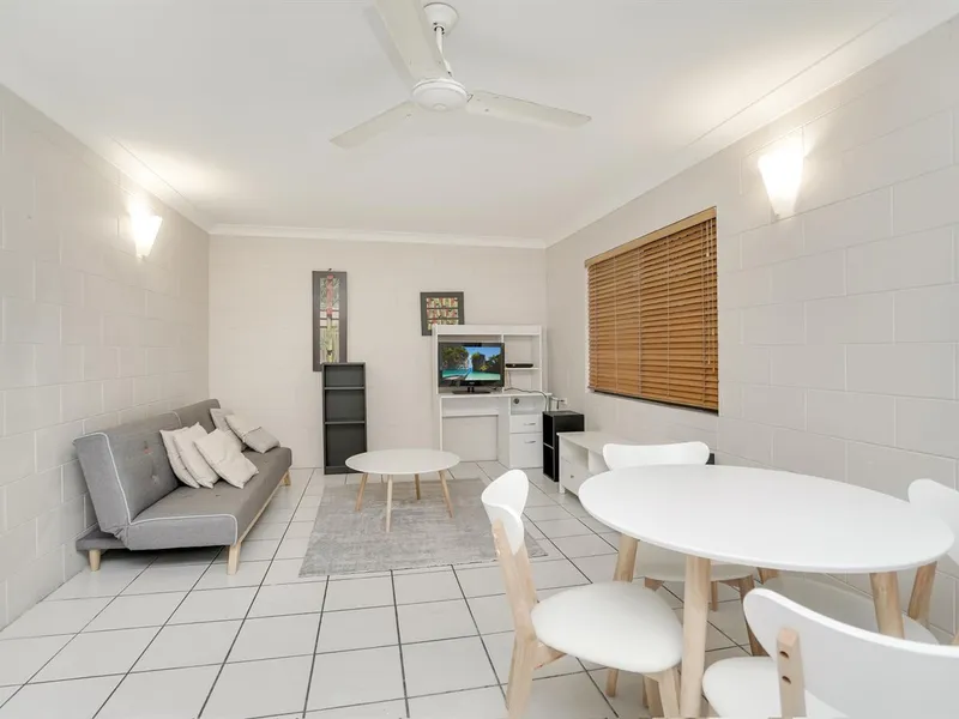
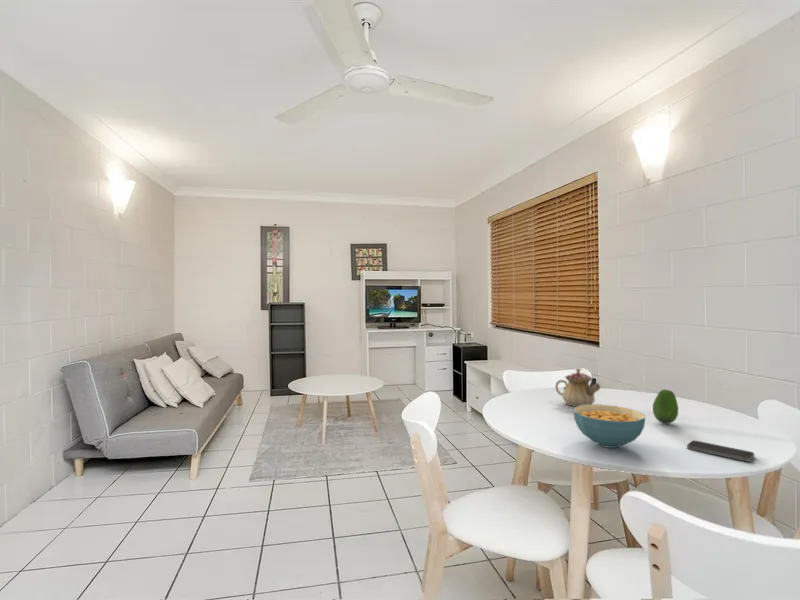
+ cereal bowl [572,404,646,449]
+ smartphone [686,439,755,462]
+ fruit [652,388,679,425]
+ teapot [554,367,601,408]
